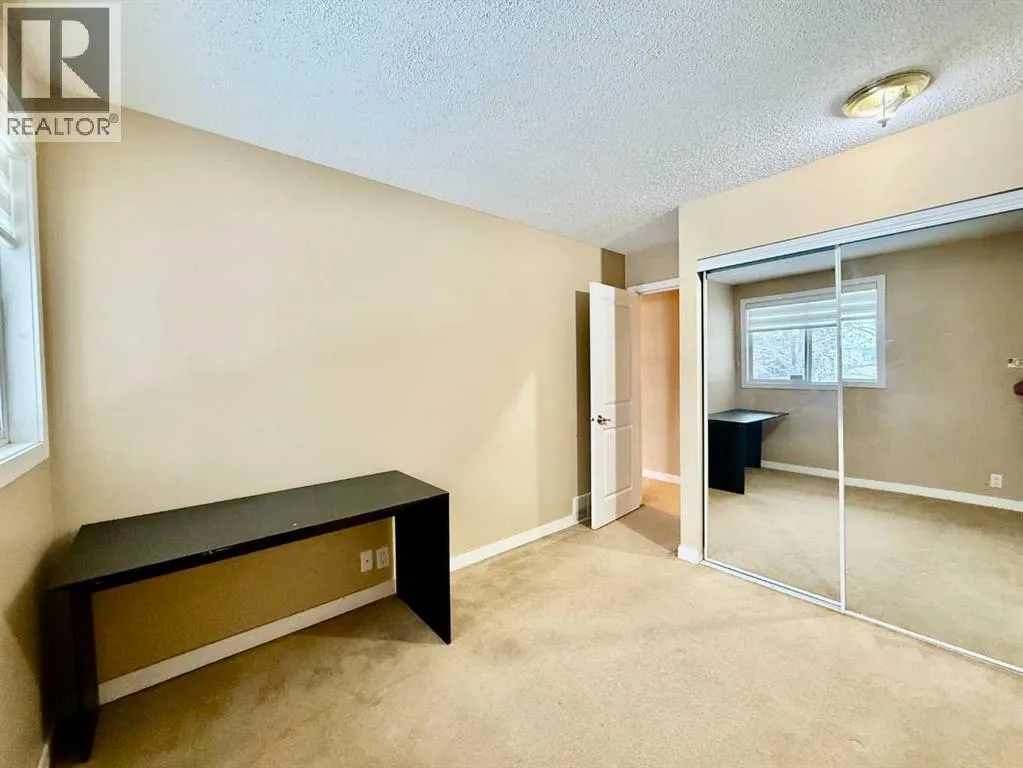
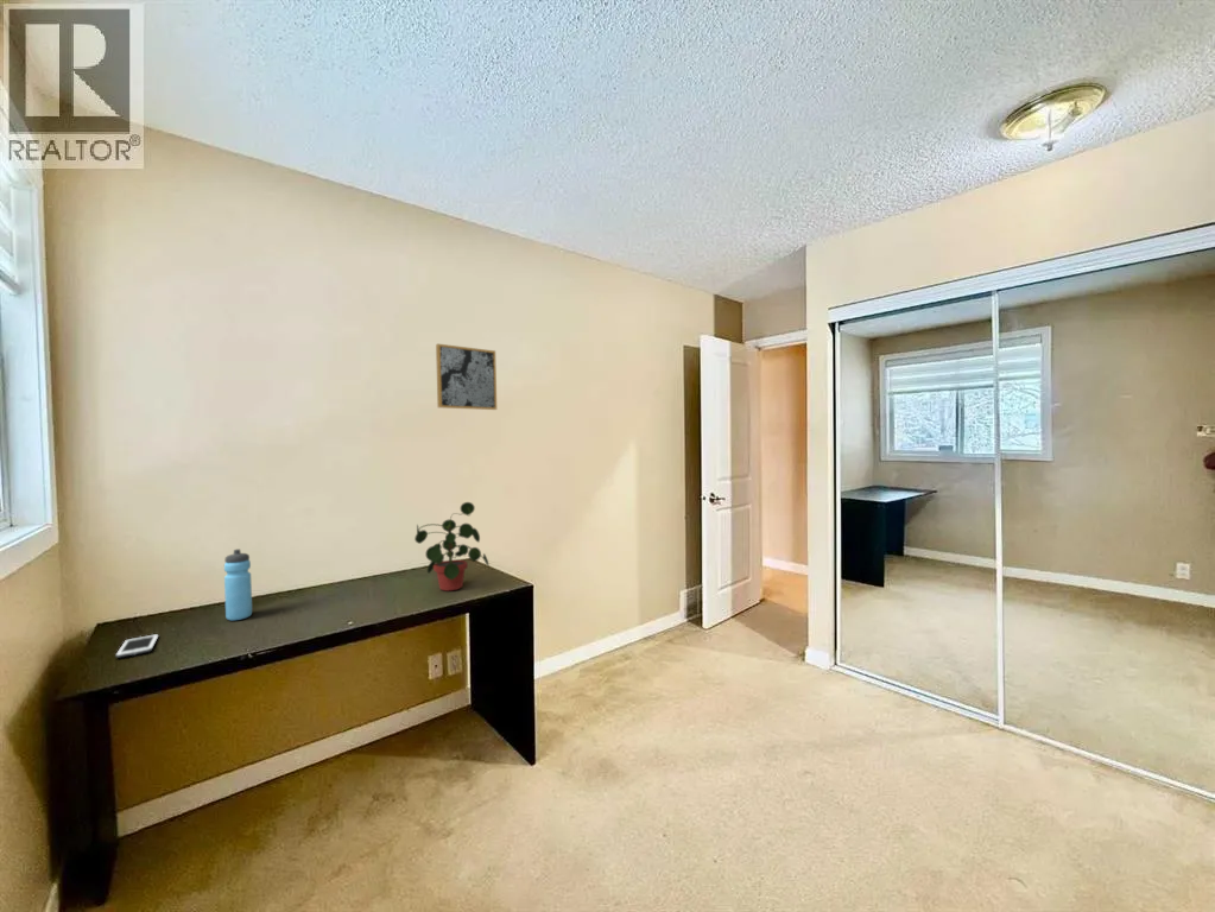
+ wall art [435,343,498,411]
+ cell phone [114,633,159,659]
+ water bottle [223,549,253,621]
+ potted plant [413,501,491,593]
